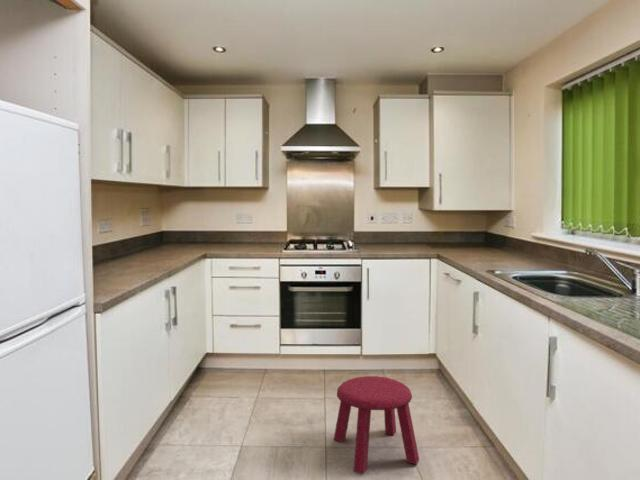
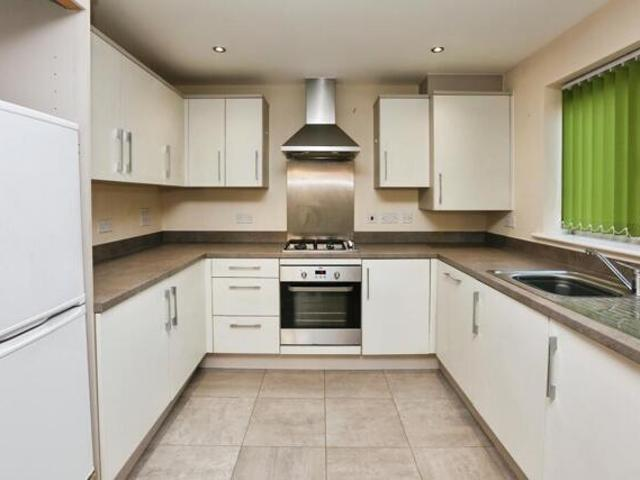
- stool [333,375,420,475]
